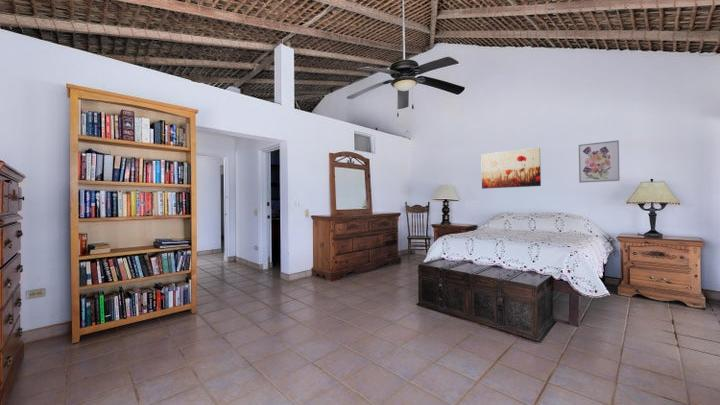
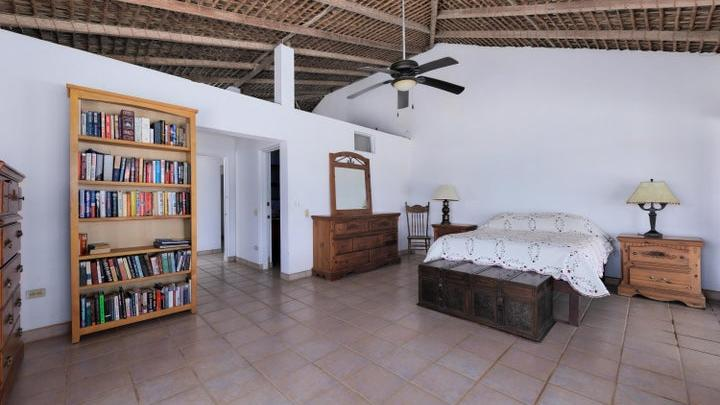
- wall art [578,139,621,184]
- wall art [480,147,542,190]
